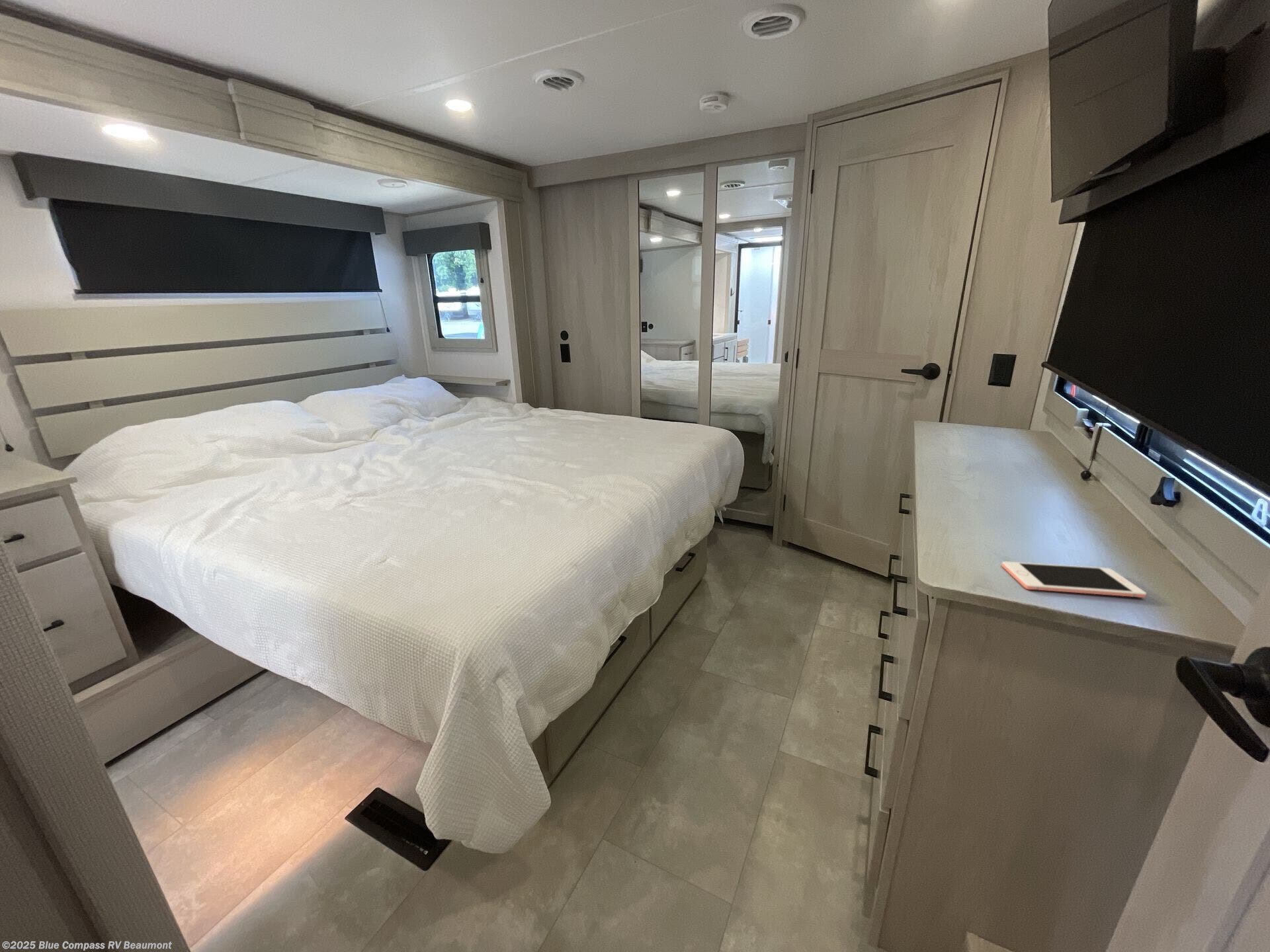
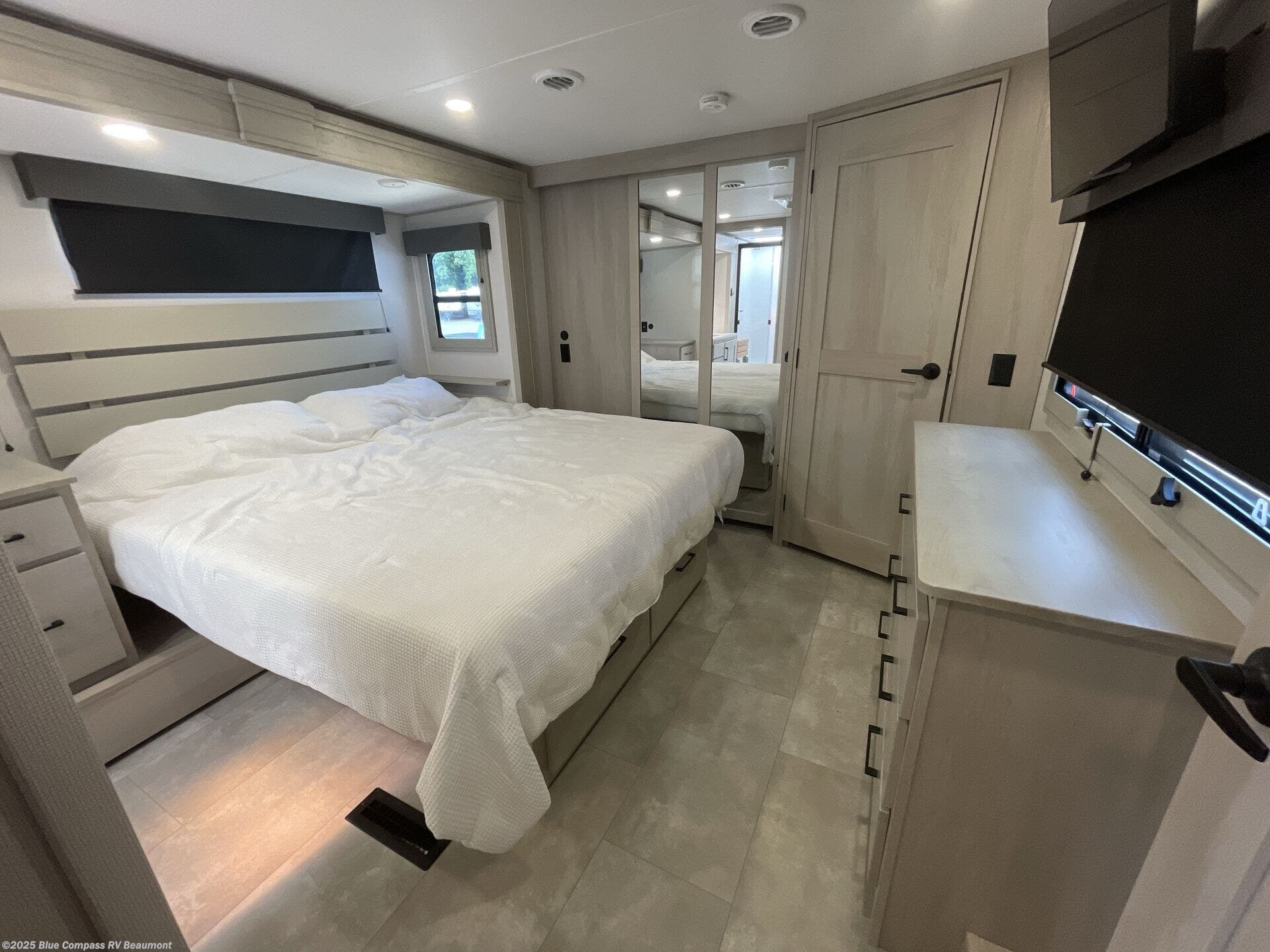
- cell phone [1001,561,1147,598]
